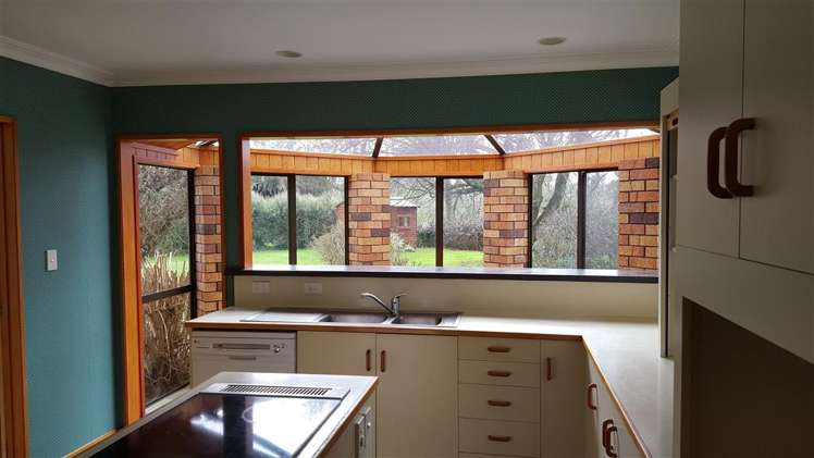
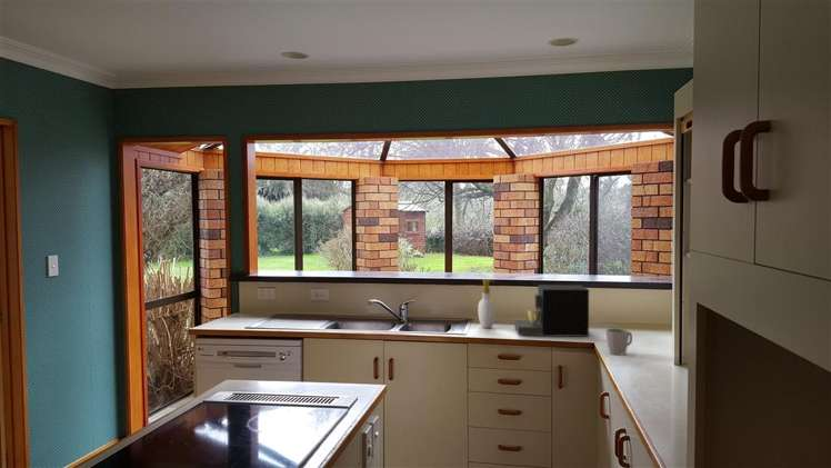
+ mug [605,327,633,356]
+ soap bottle [477,278,497,329]
+ coffee maker [514,283,590,338]
